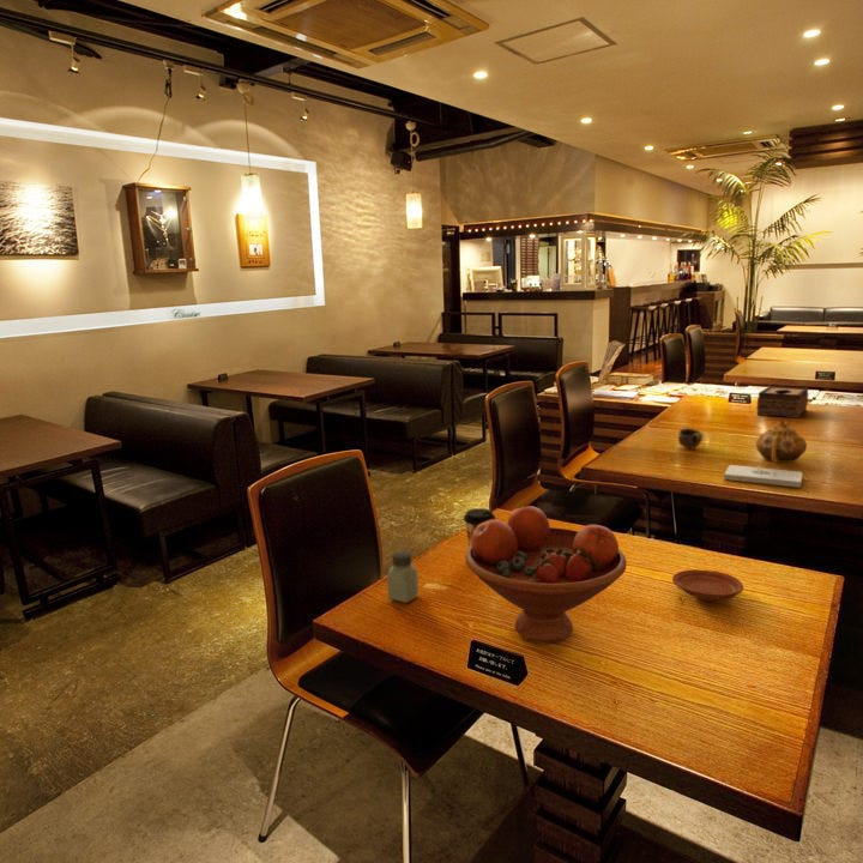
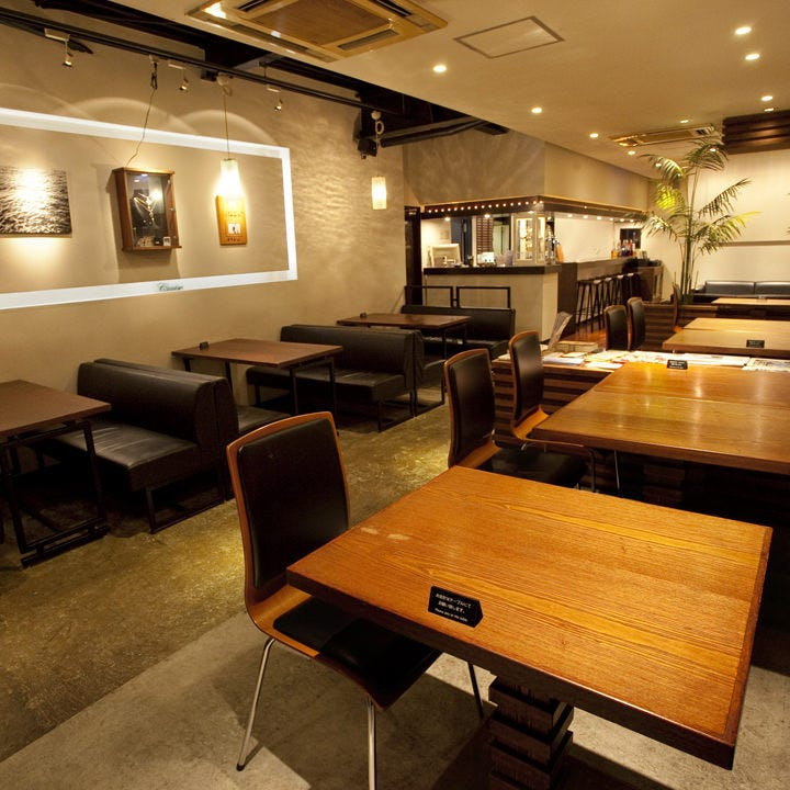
- teapot [755,420,808,464]
- saltshaker [386,550,420,604]
- cup [677,427,705,449]
- plate [671,568,744,602]
- fruit bowl [464,505,628,645]
- tissue box [755,385,809,420]
- notepad [723,464,803,489]
- coffee cup [463,507,497,548]
